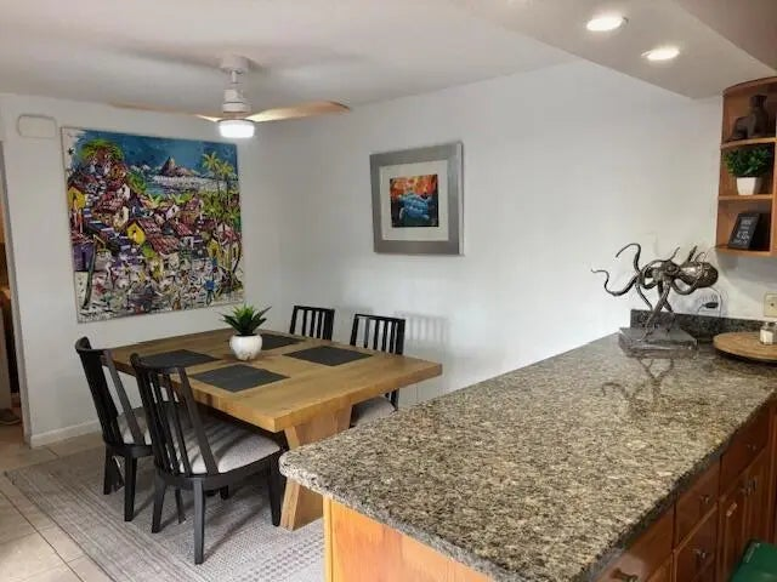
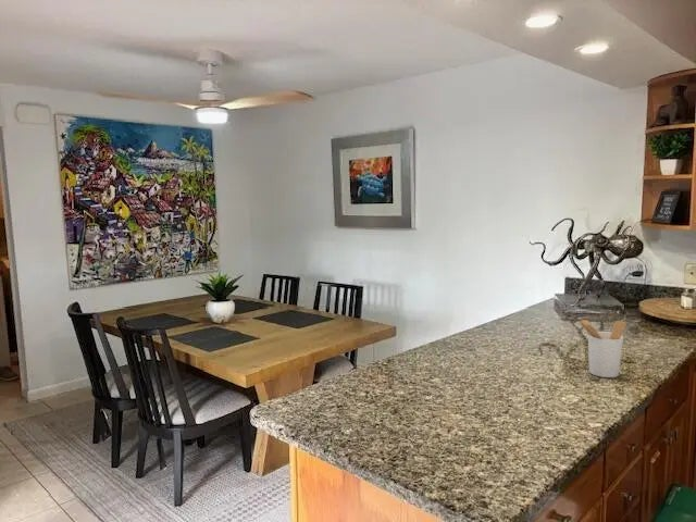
+ utensil holder [576,319,627,378]
